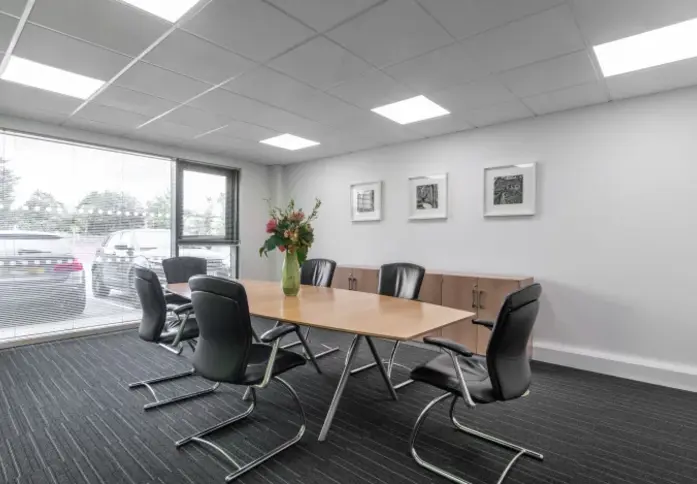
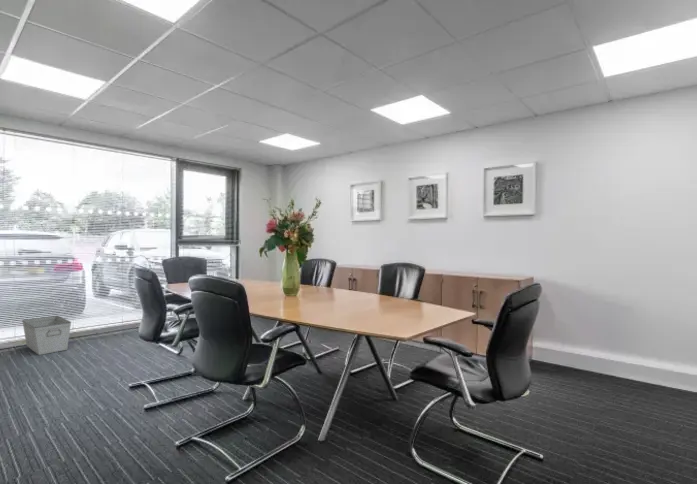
+ storage bin [21,315,72,356]
